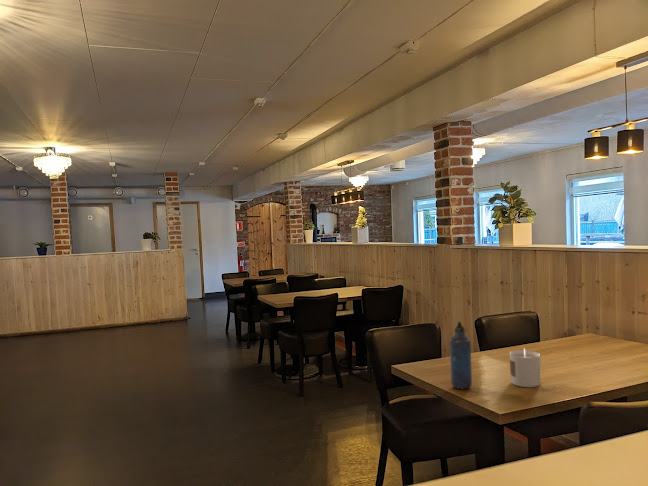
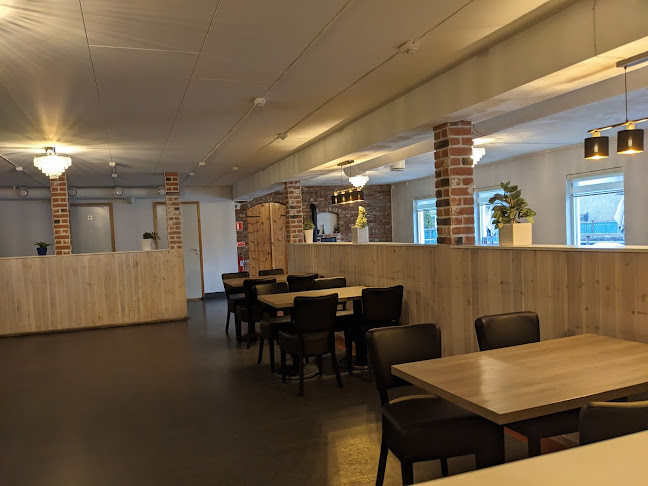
- water bottle [449,321,473,390]
- candle [508,347,541,388]
